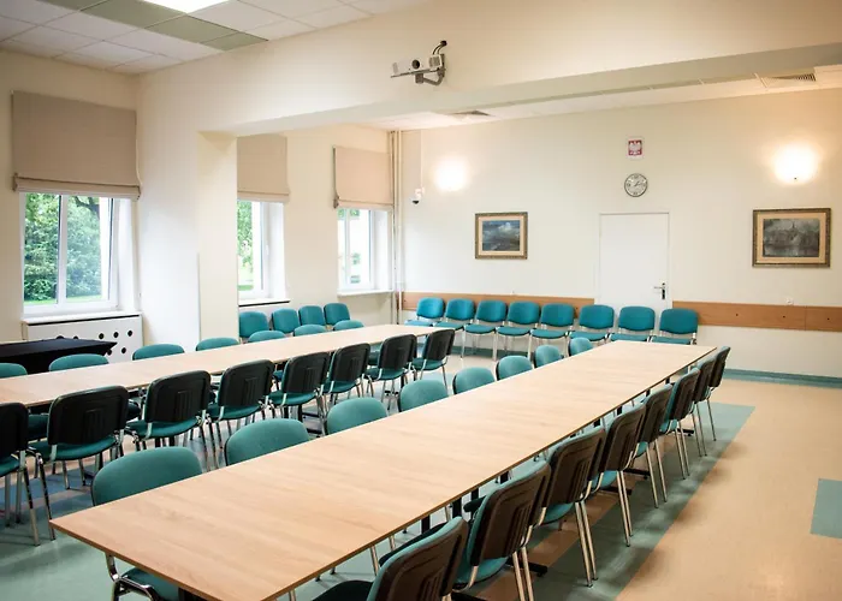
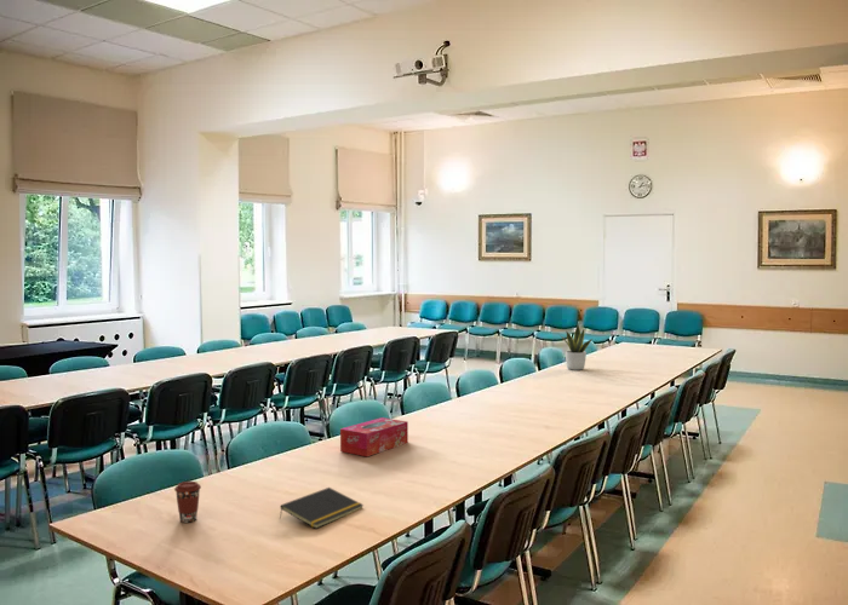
+ potted plant [558,324,594,371]
+ coffee cup [173,480,202,524]
+ notepad [279,486,365,530]
+ tissue box [339,416,409,457]
